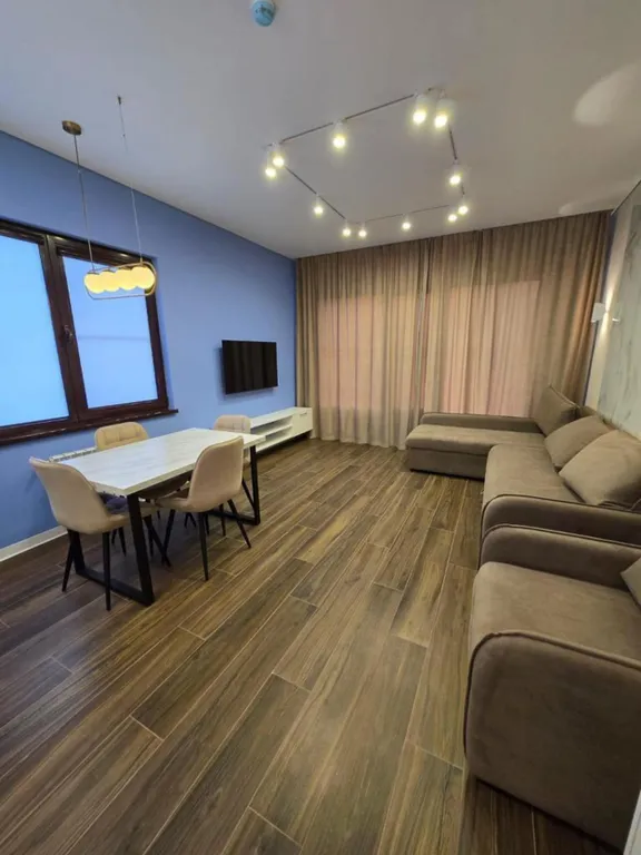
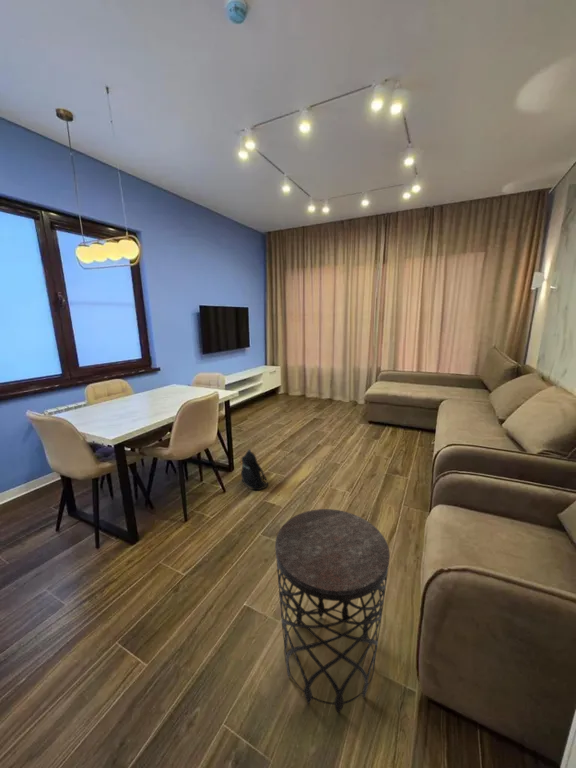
+ side table [274,508,391,713]
+ backpack [240,448,269,491]
